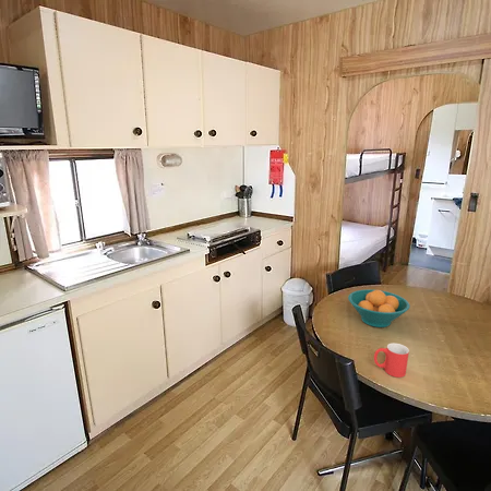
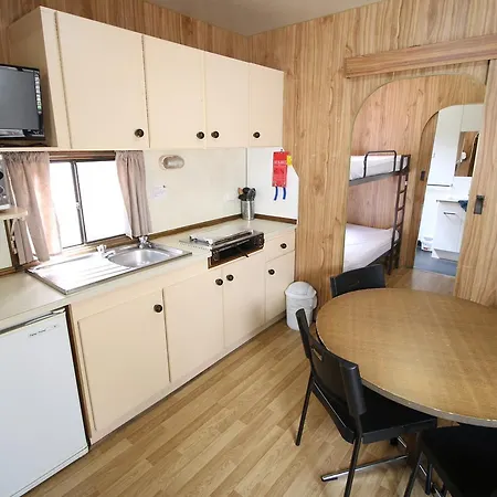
- fruit bowl [347,288,411,328]
- mug [373,343,410,379]
